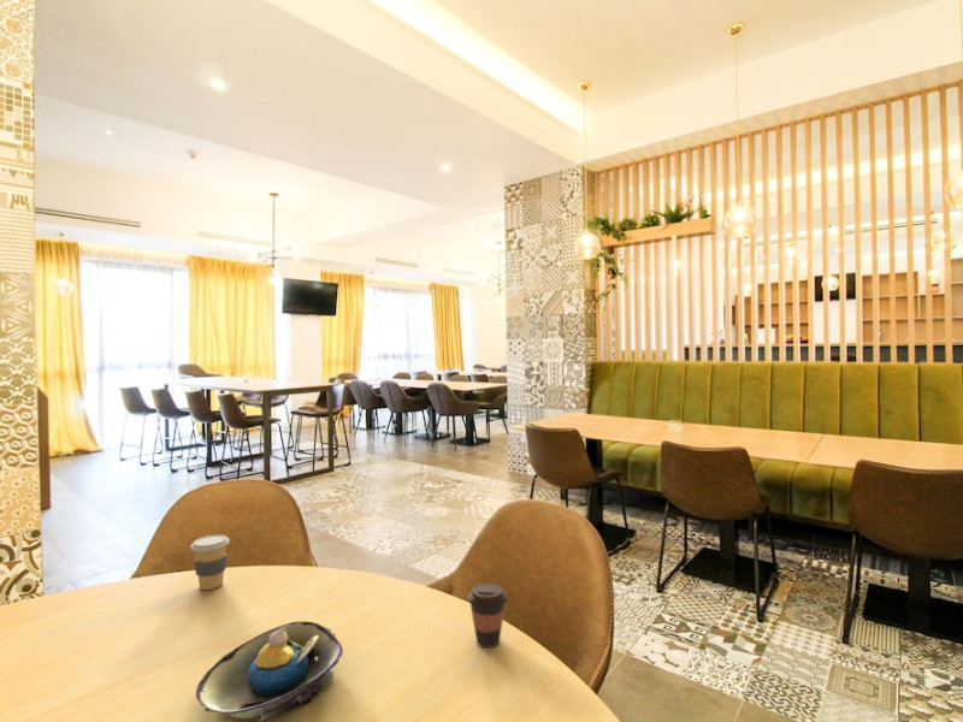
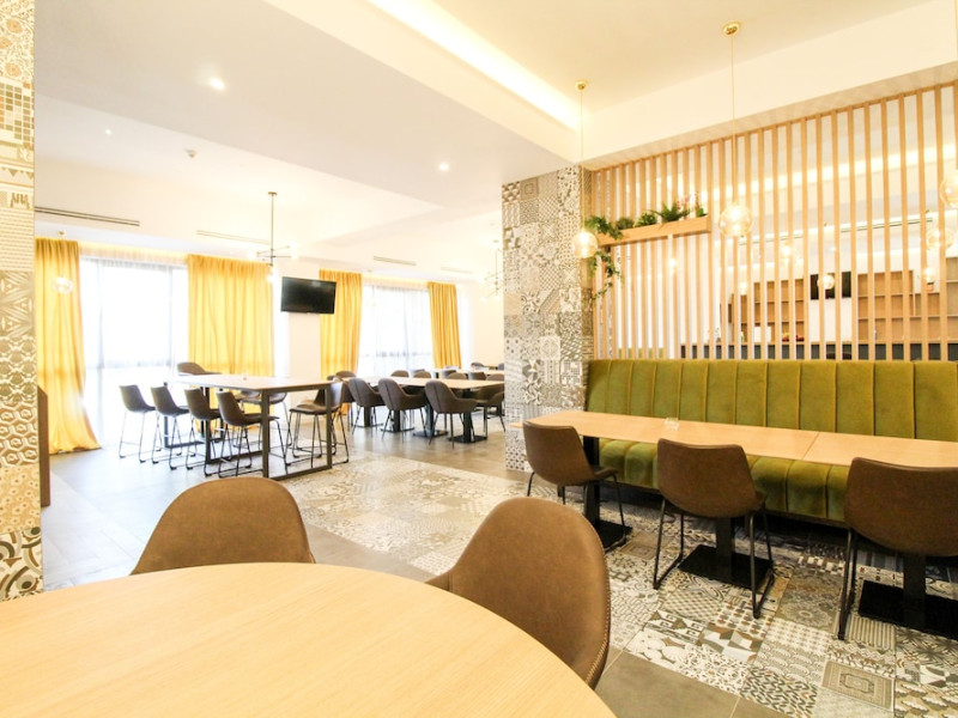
- decorative bowl [195,620,344,722]
- coffee cup [190,534,231,591]
- coffee cup [466,582,509,649]
